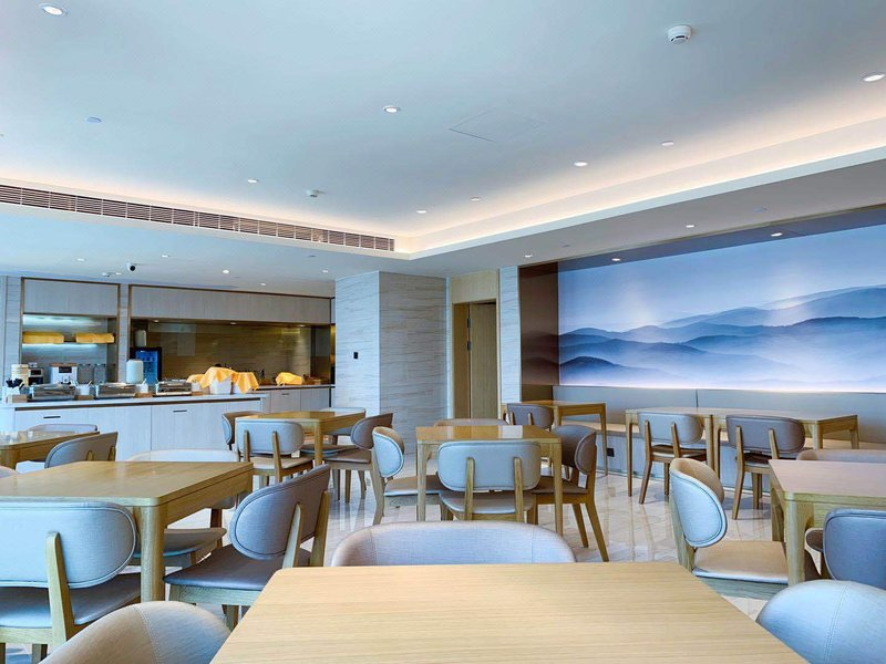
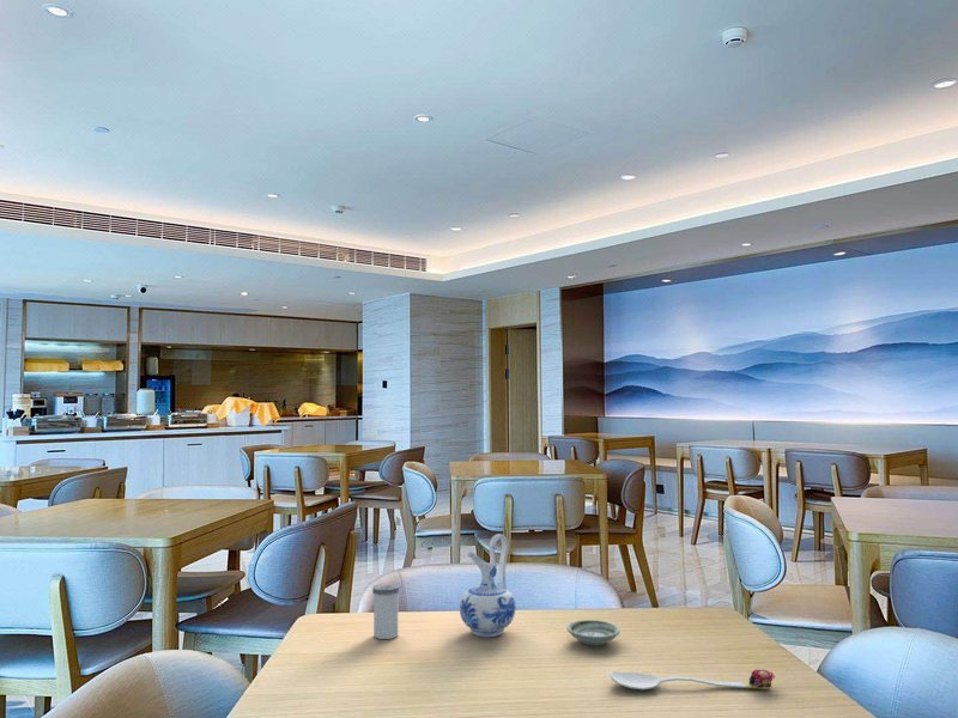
+ spoon [608,669,776,690]
+ ceramic pitcher [459,533,517,638]
+ salt shaker [371,582,400,640]
+ saucer [565,619,622,646]
